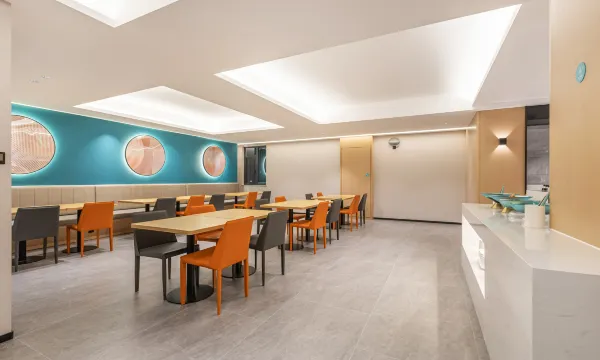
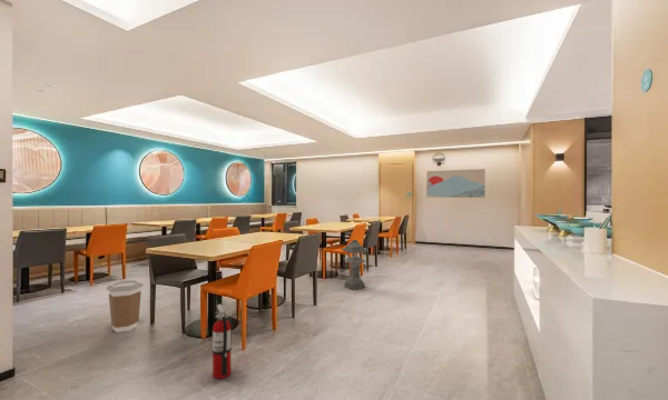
+ lantern [341,239,370,291]
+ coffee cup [106,279,145,333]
+ wall art [425,168,487,199]
+ fire extinguisher [212,303,233,380]
